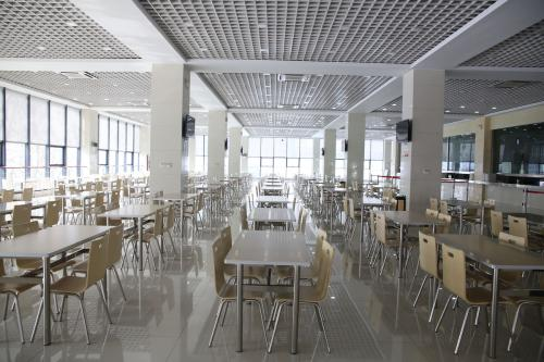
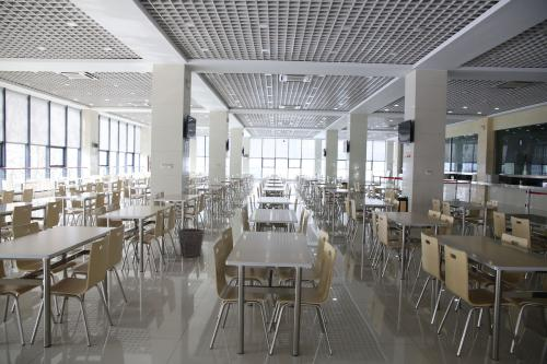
+ waste bin [177,227,206,258]
